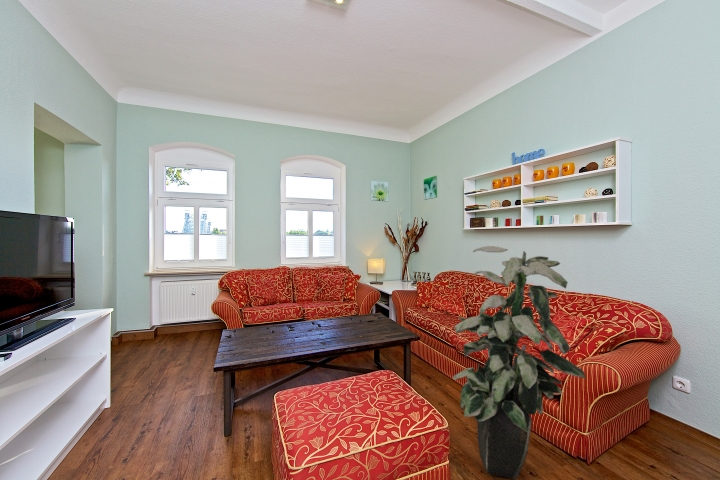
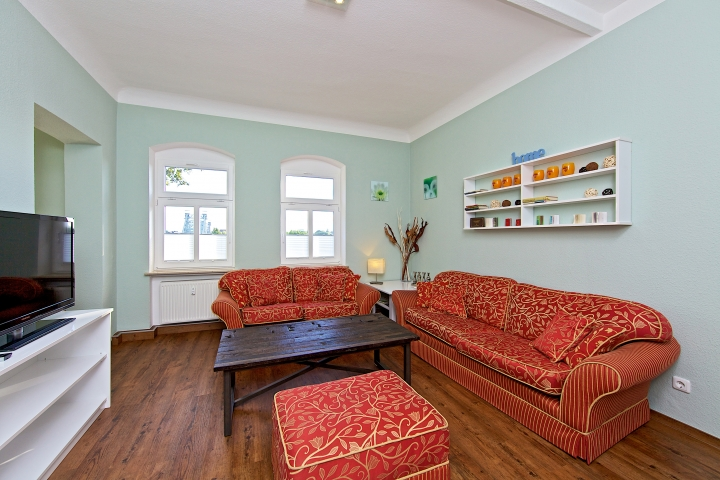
- indoor plant [452,245,587,480]
